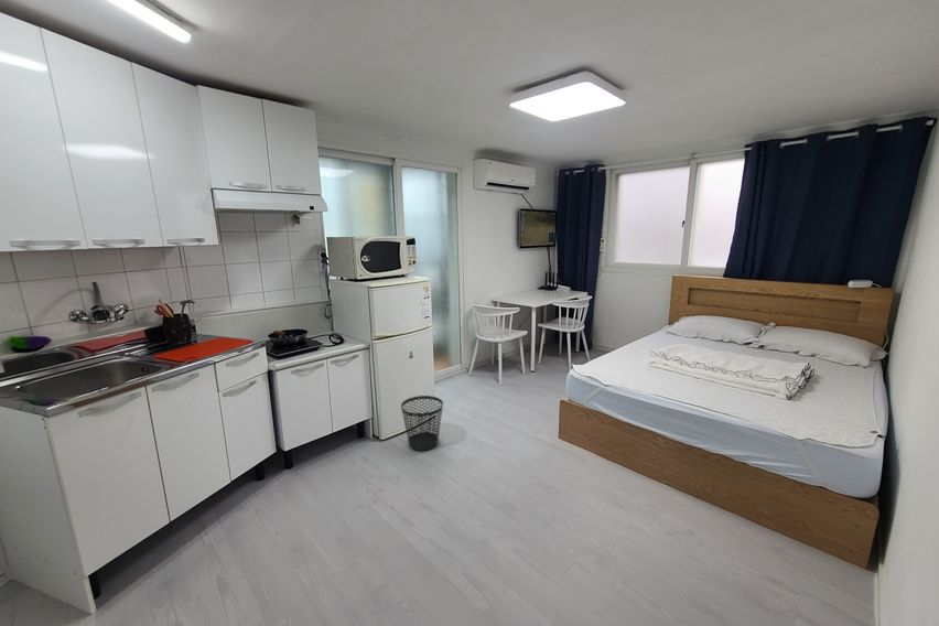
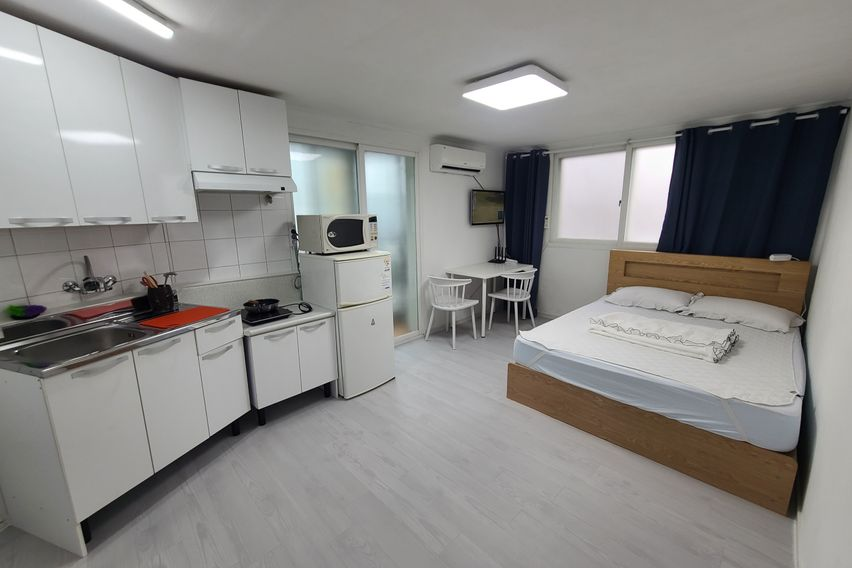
- wastebasket [400,395,444,452]
